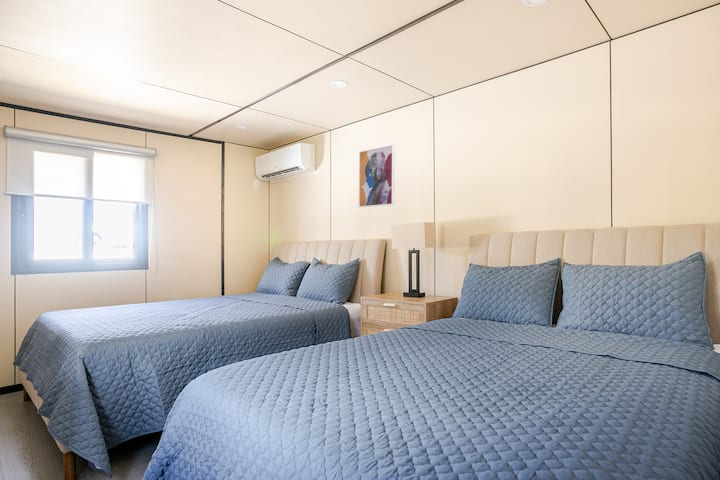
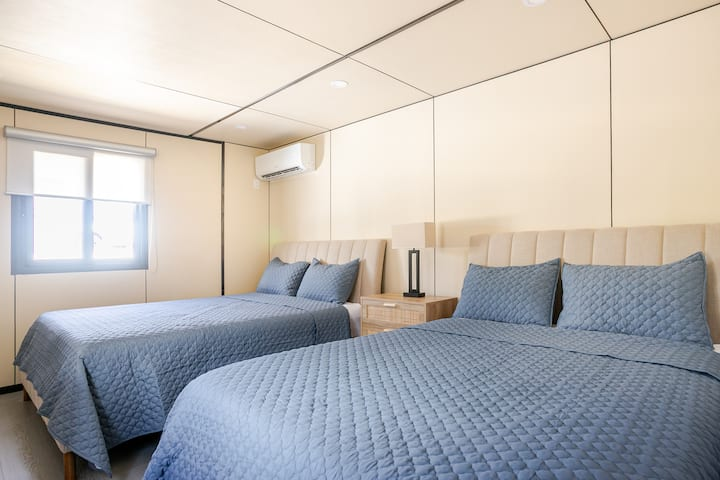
- wall art [357,143,396,208]
